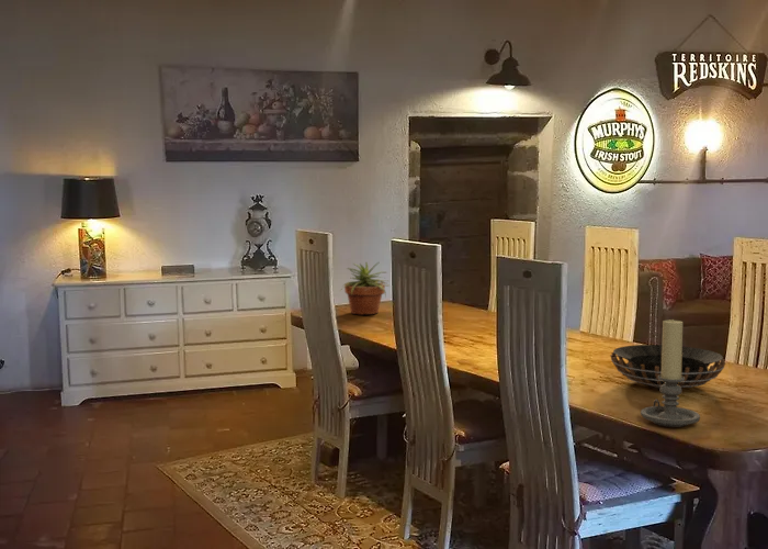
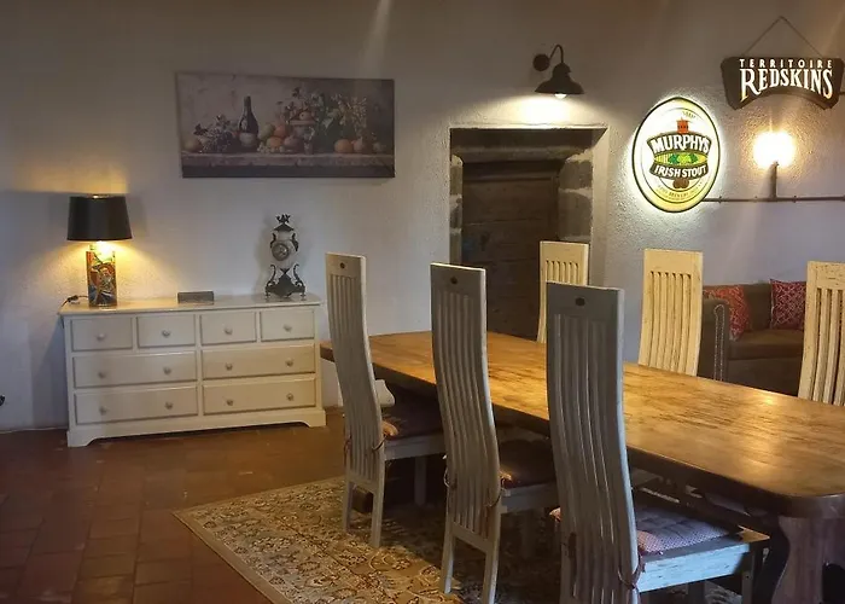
- potted plant [338,260,391,316]
- candle holder [640,318,701,428]
- decorative bowl [609,344,726,389]
